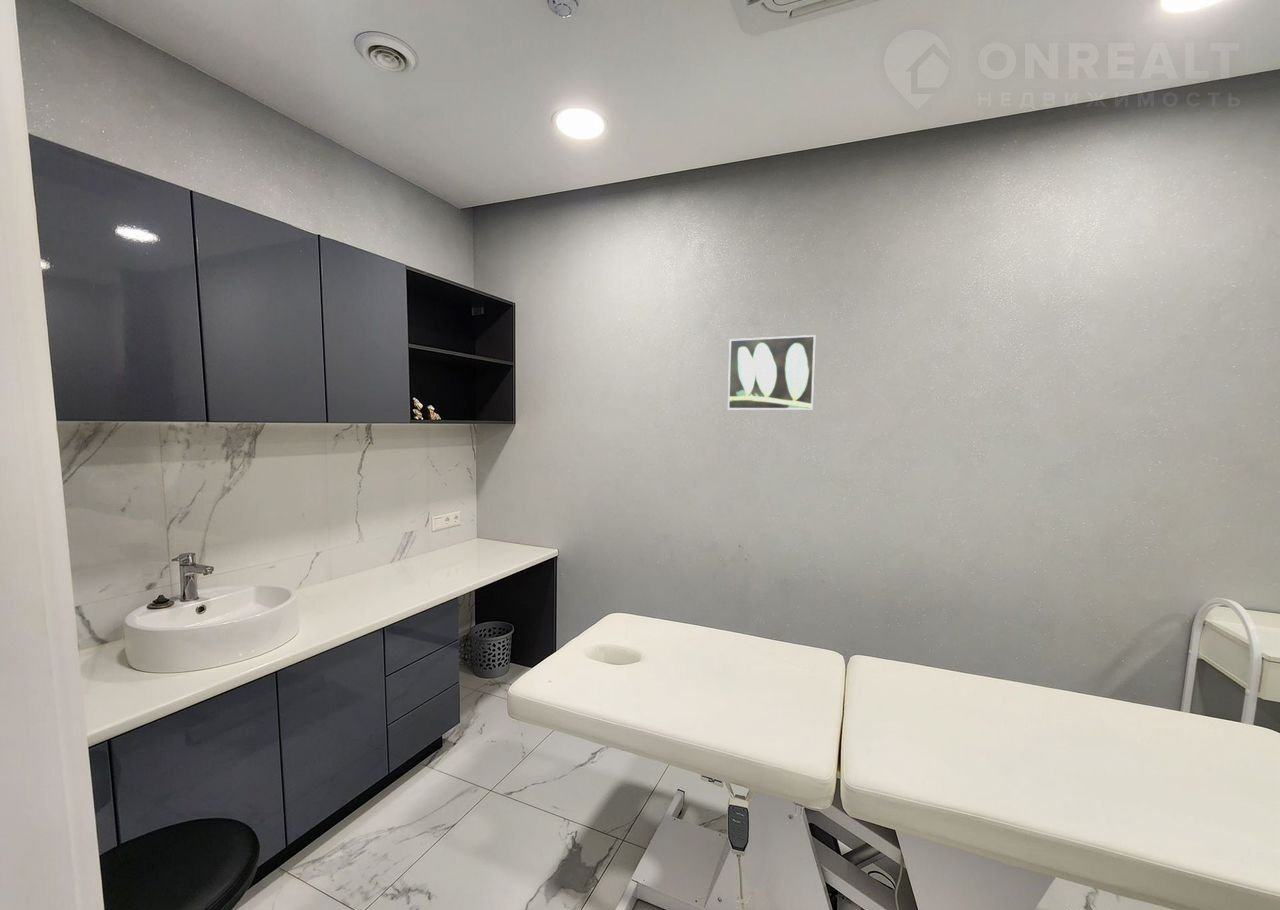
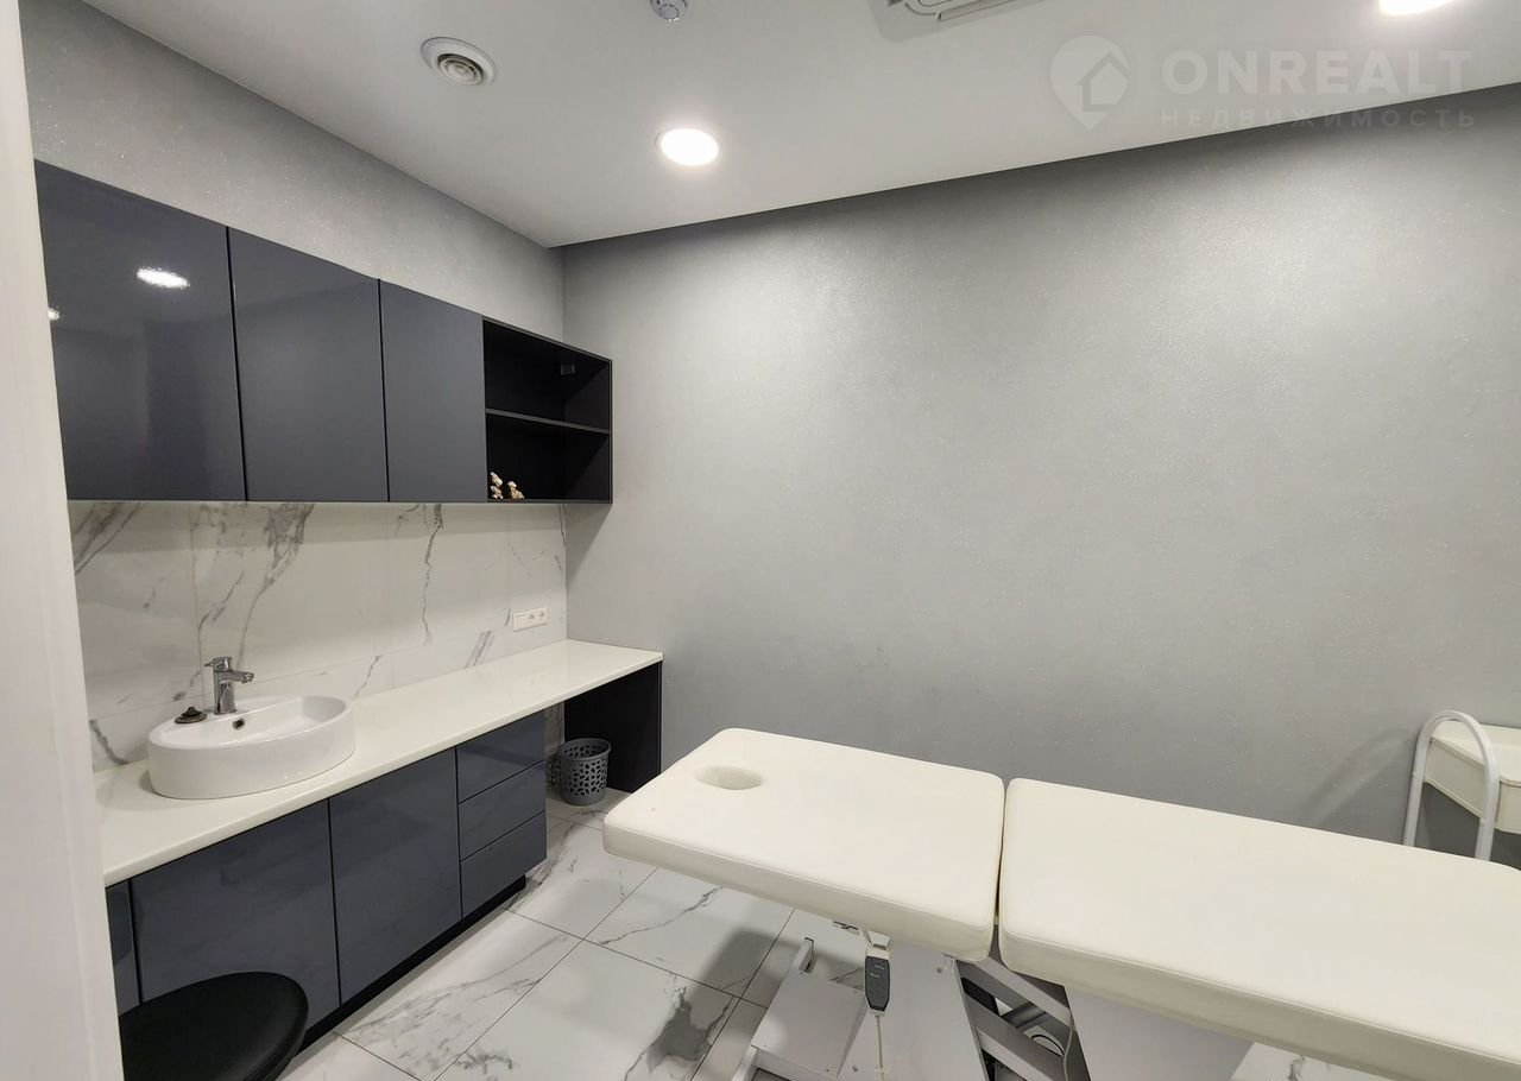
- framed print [727,334,816,411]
